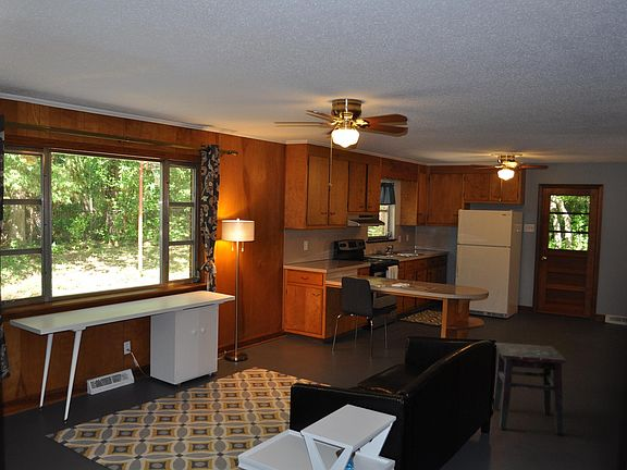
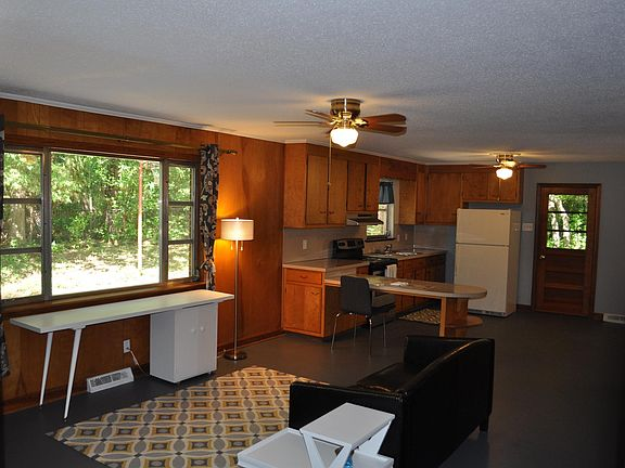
- side table [493,342,567,436]
